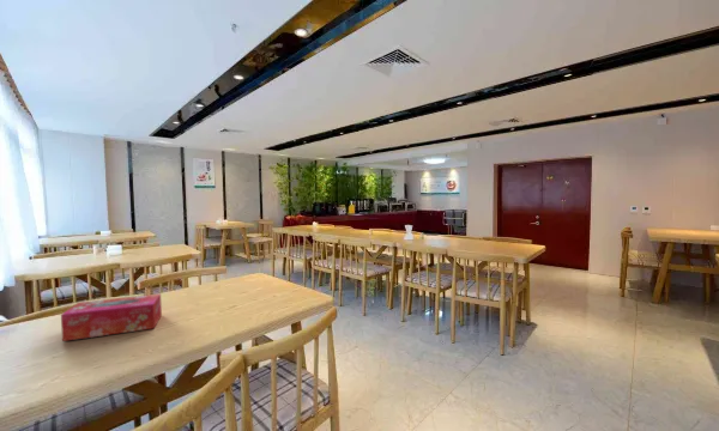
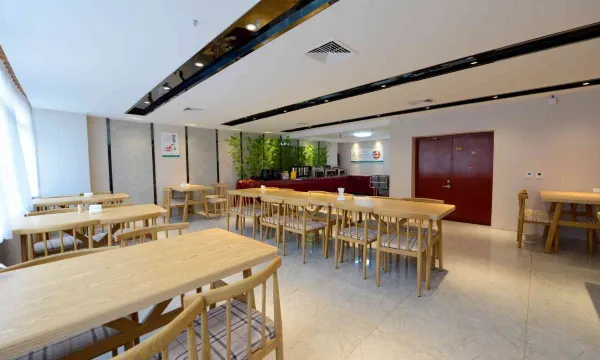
- tissue box [60,293,163,342]
